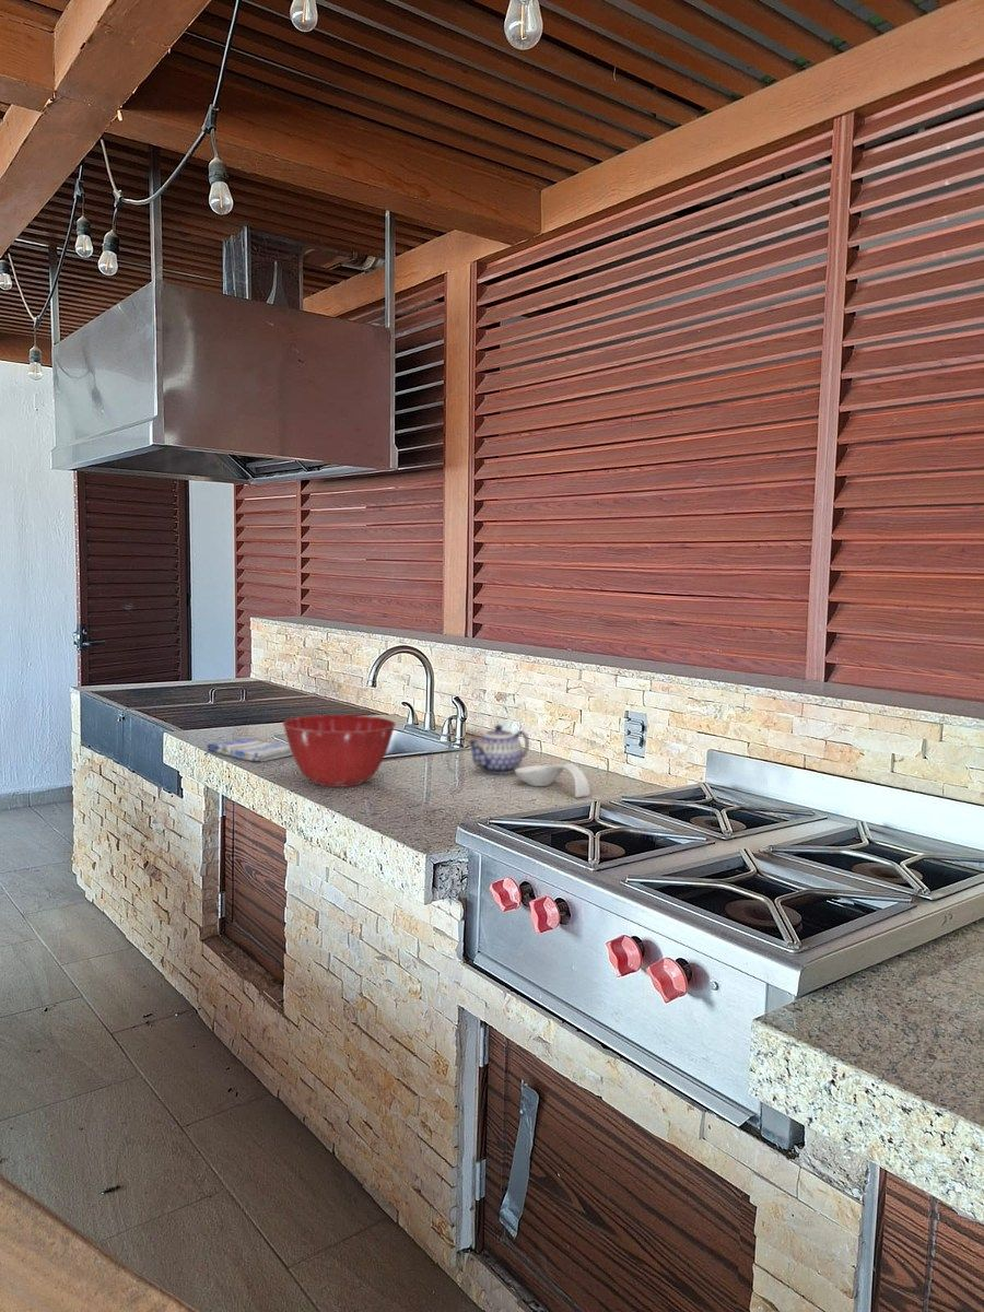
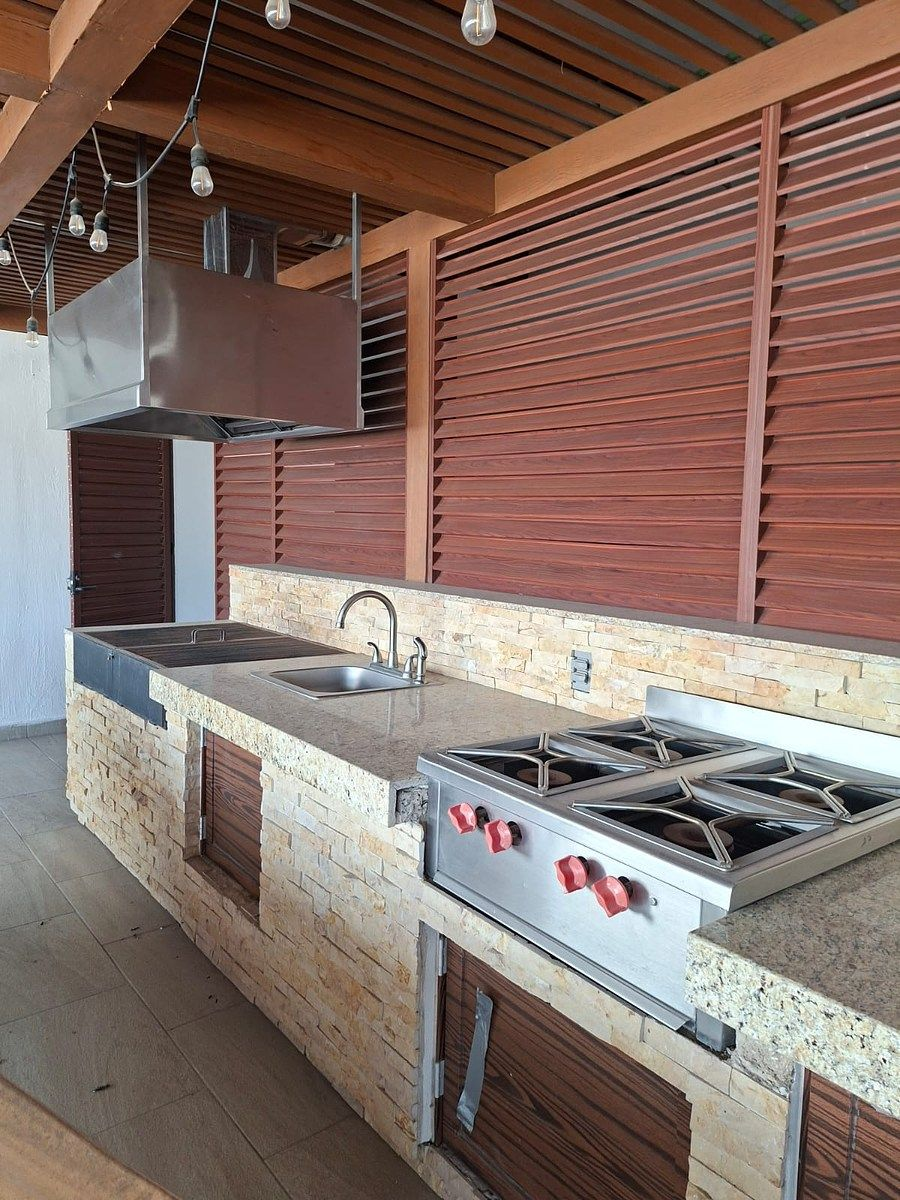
- teapot [466,724,530,775]
- spoon rest [514,762,591,798]
- mixing bowl [281,714,397,788]
- dish towel [206,738,293,763]
